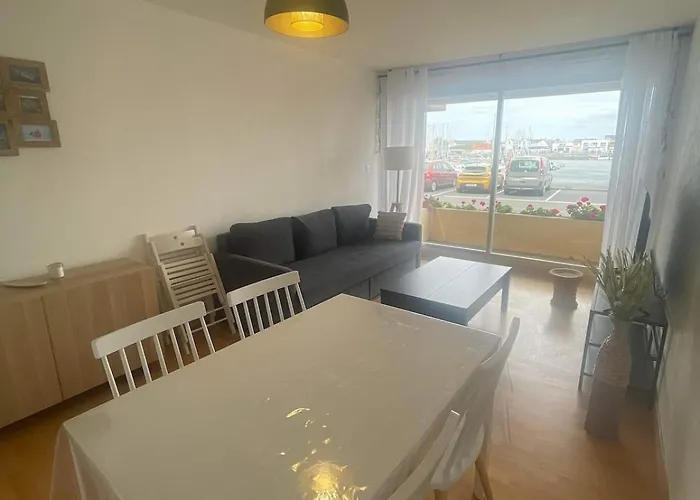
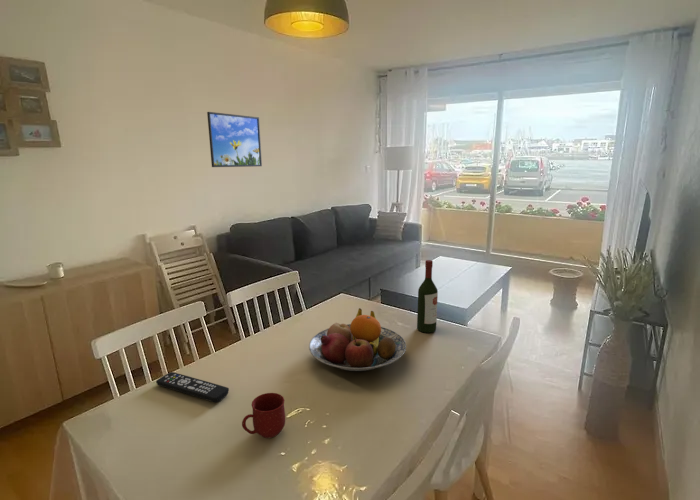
+ mug [241,392,286,439]
+ fruit bowl [308,307,407,372]
+ wine bottle [416,259,439,334]
+ remote control [155,371,230,403]
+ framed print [206,111,263,168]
